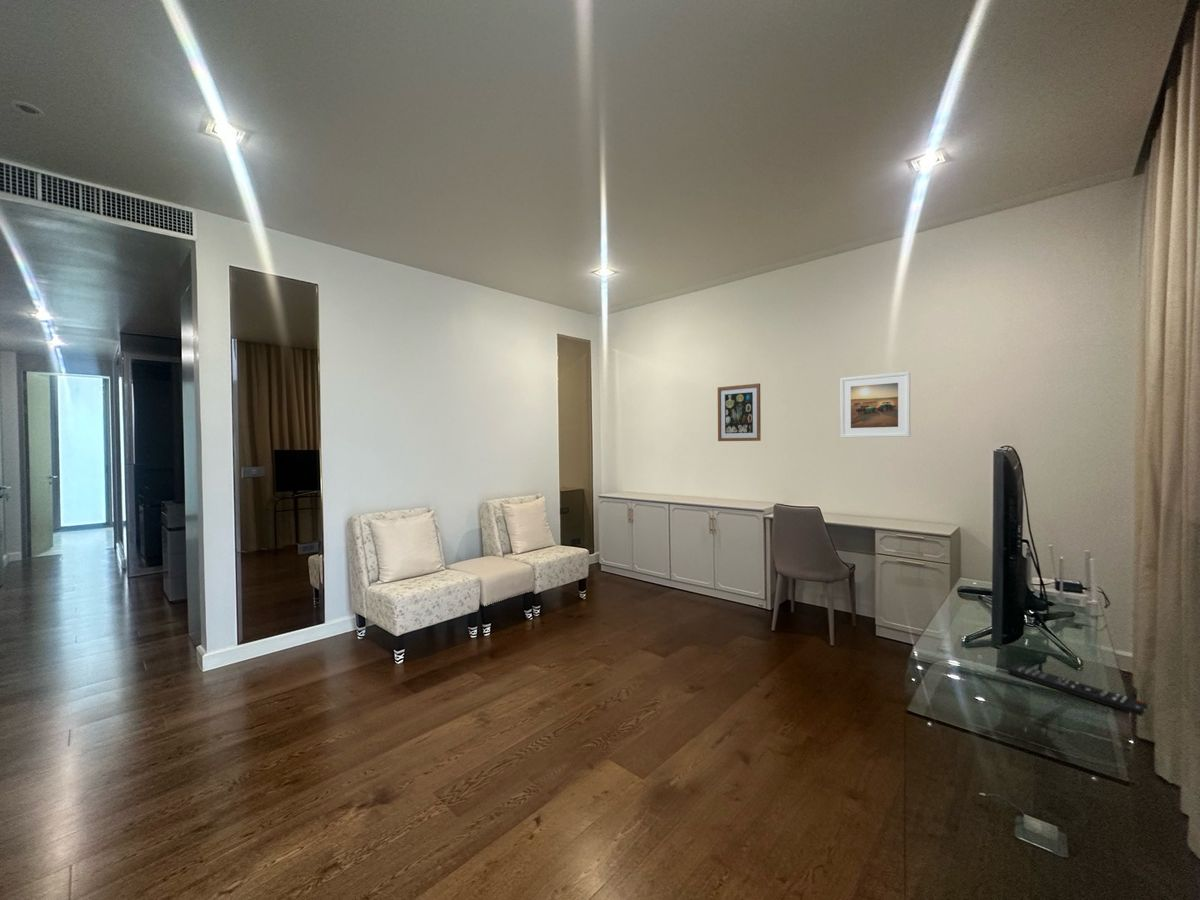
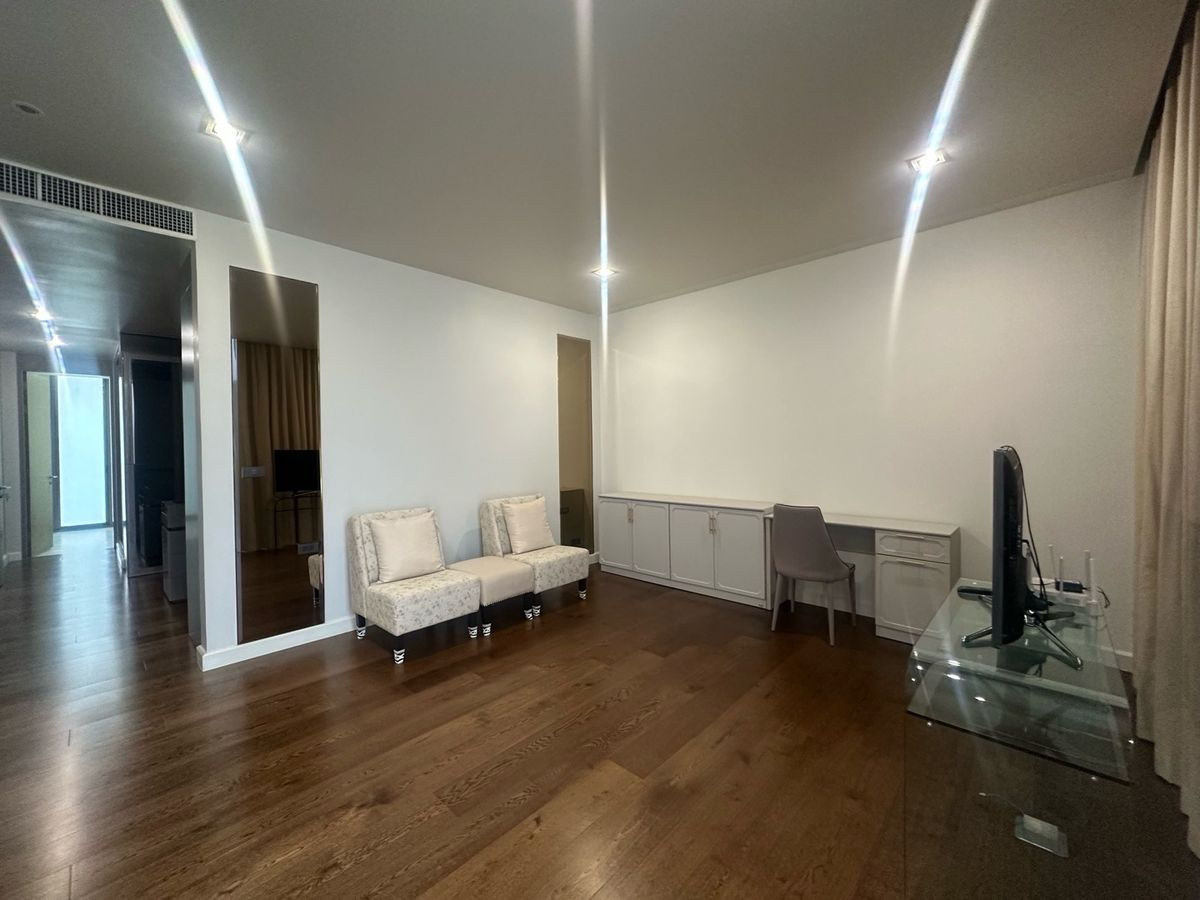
- wall art [717,382,762,442]
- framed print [839,371,911,439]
- remote control [1007,663,1148,717]
